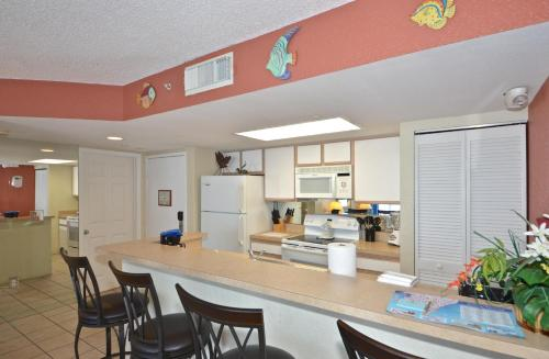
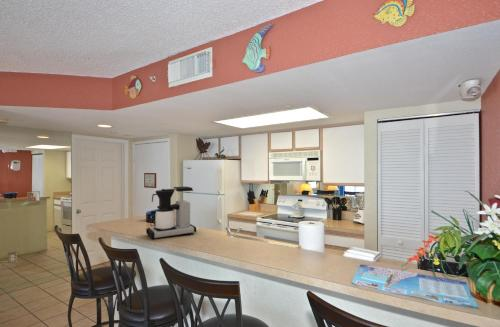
+ coffee maker [145,186,197,240]
